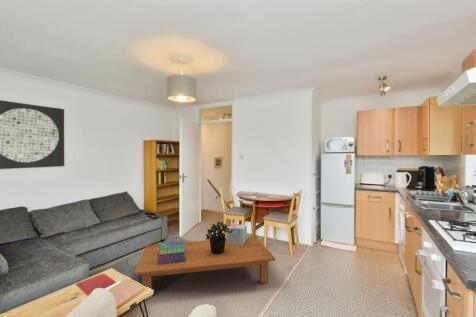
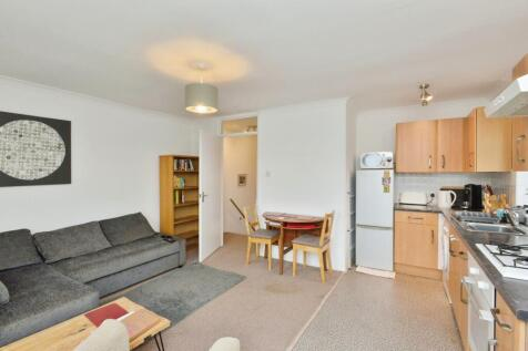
- stack of books [158,240,186,264]
- decorative box [226,222,248,246]
- coffee table [133,236,277,290]
- potted plant [204,220,233,254]
